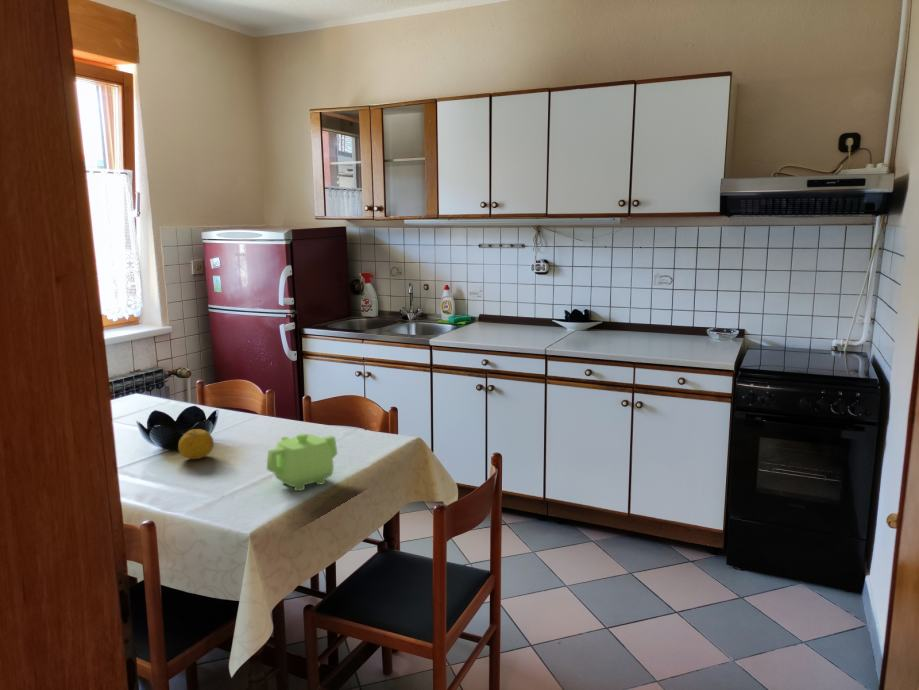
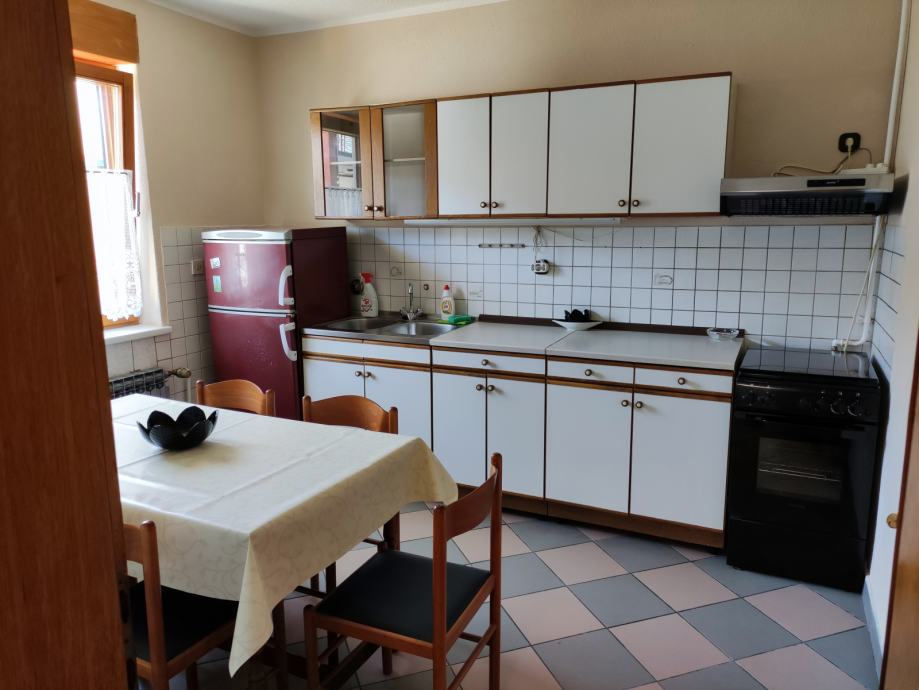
- fruit [177,428,215,460]
- teapot [266,433,339,492]
